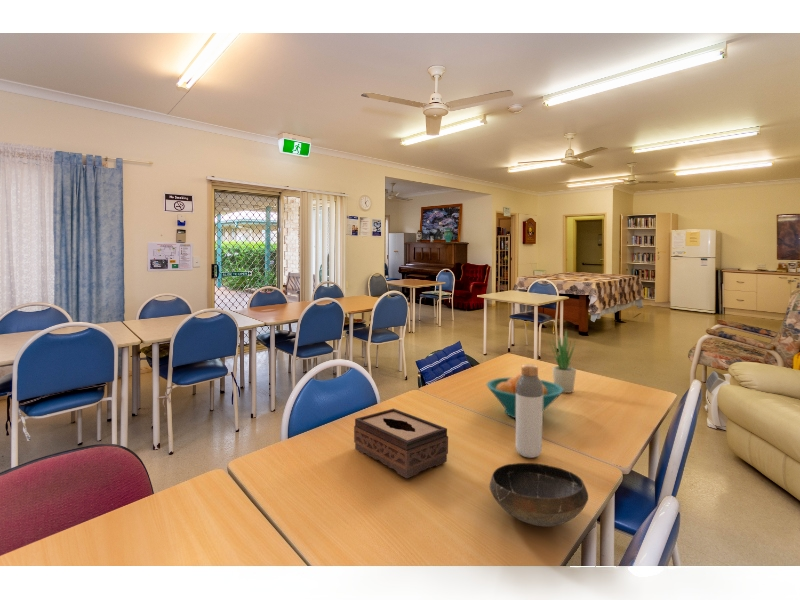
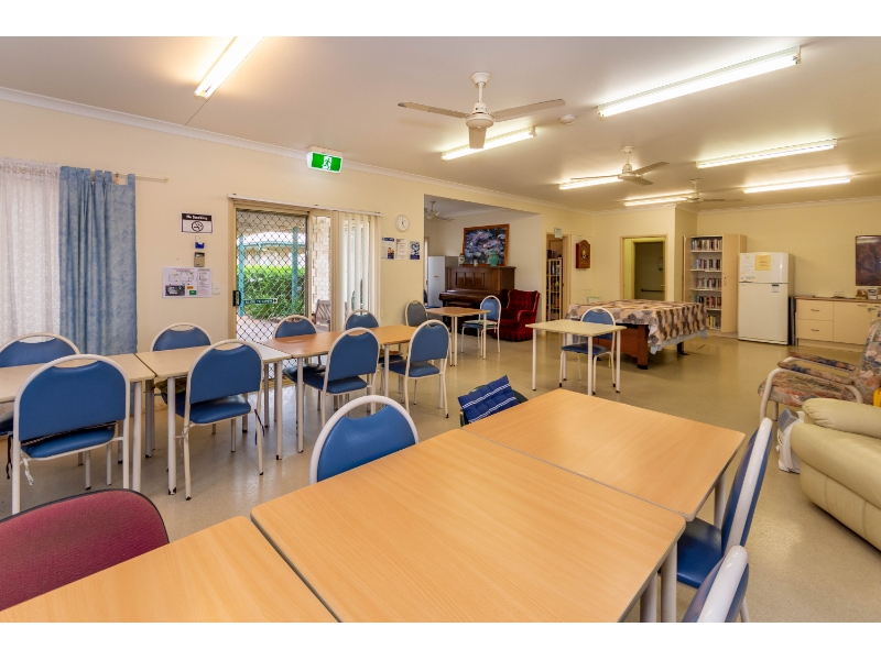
- potted plant [547,328,577,394]
- fruit bowl [486,372,563,419]
- bowl [488,462,589,528]
- tissue box [353,408,449,479]
- bottle [515,363,544,459]
